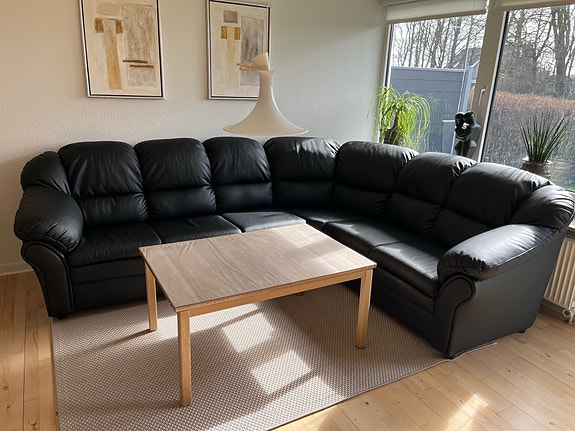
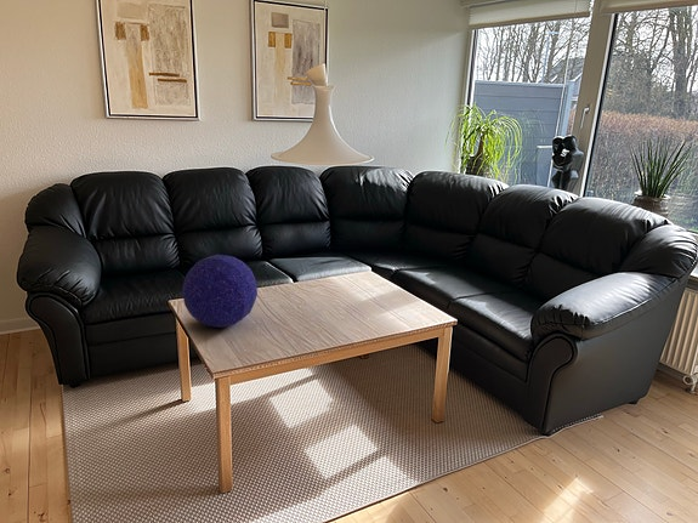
+ decorative orb [182,254,259,329]
